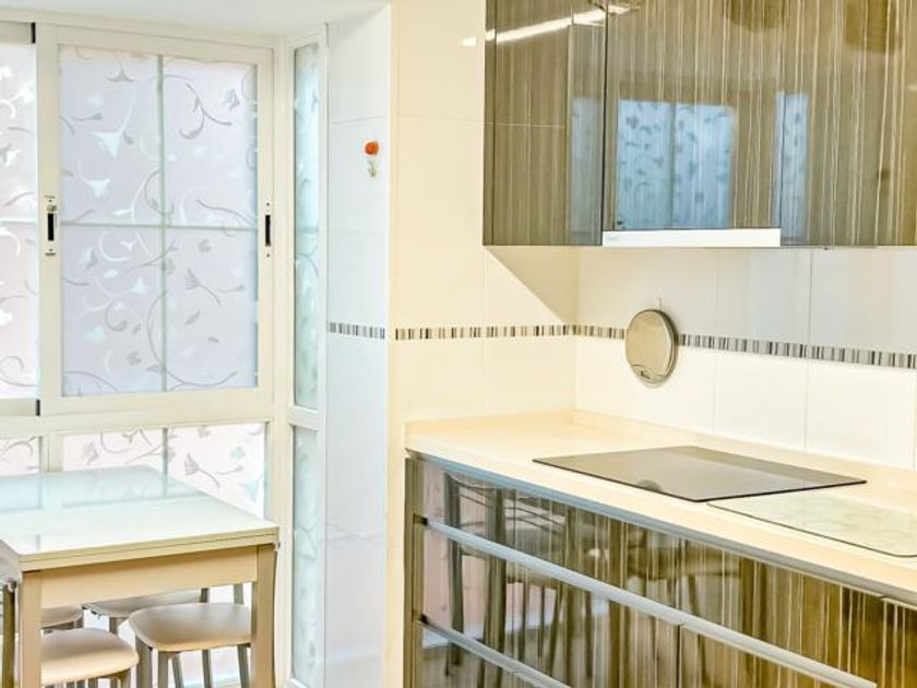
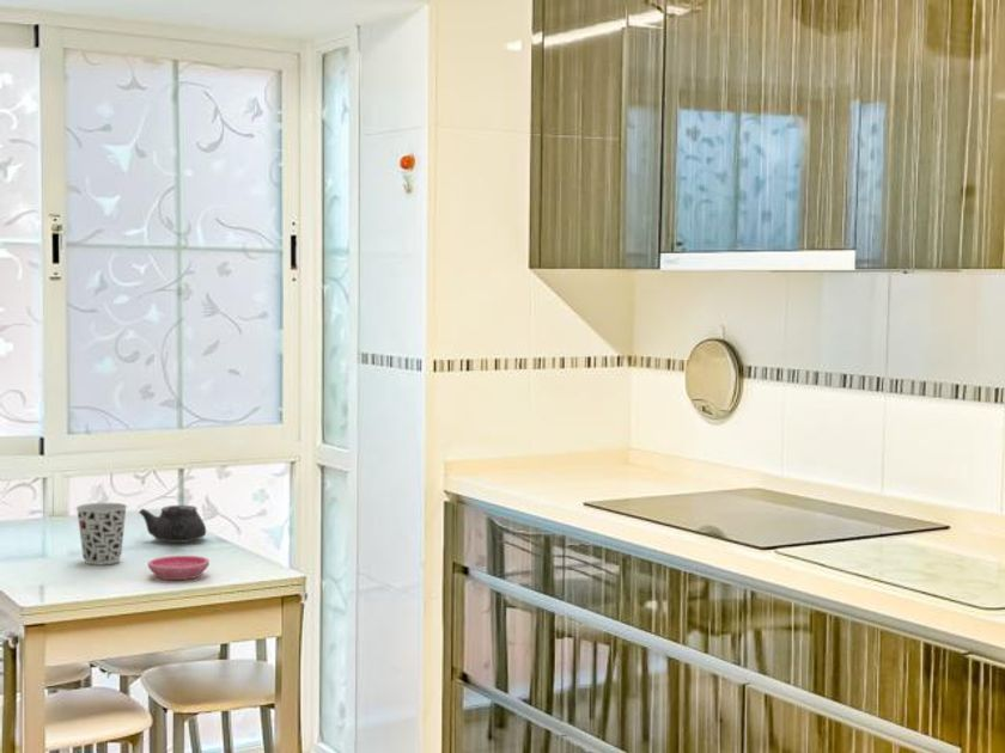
+ teapot [138,504,207,544]
+ saucer [147,555,211,581]
+ cup [74,502,128,567]
